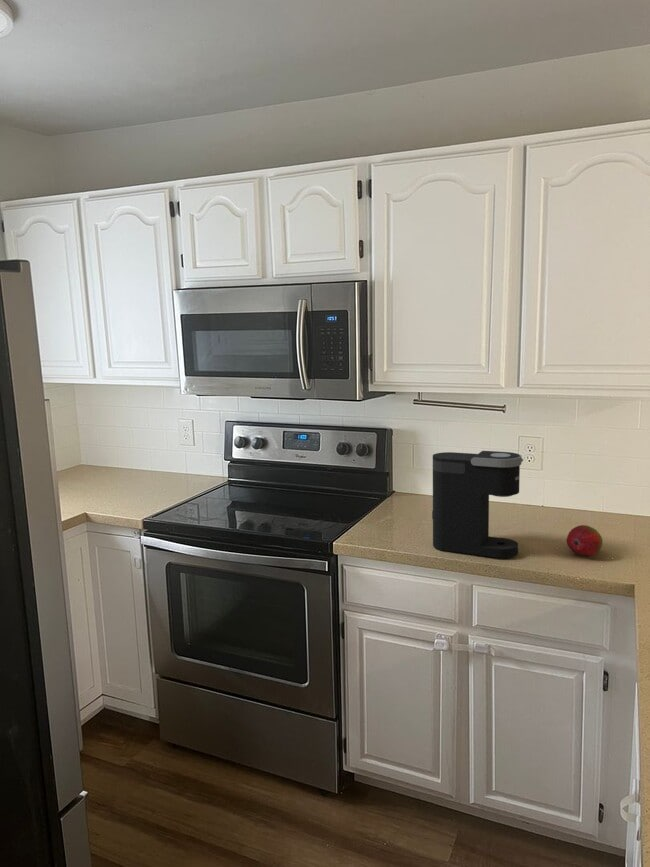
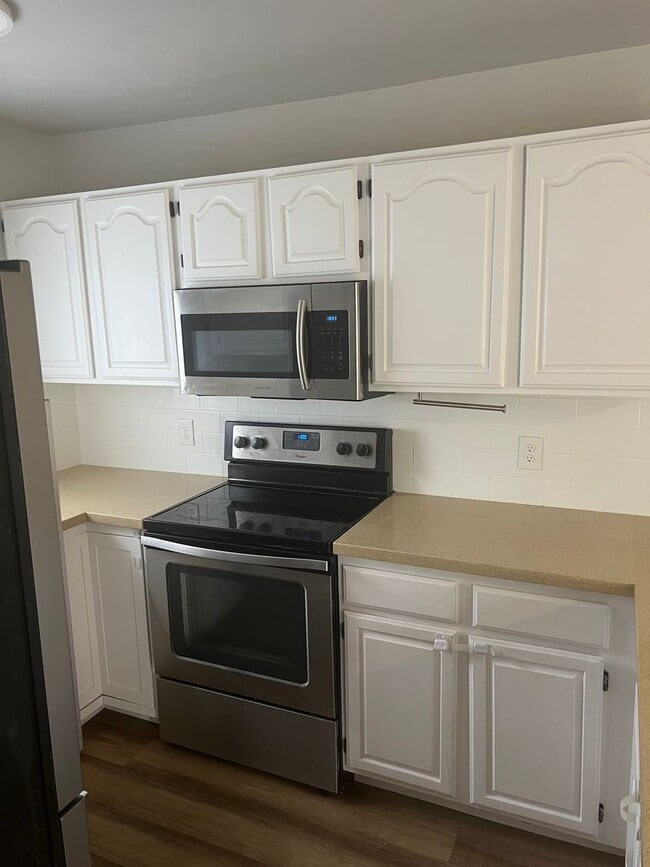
- fruit [566,524,604,556]
- coffee maker [431,450,524,559]
